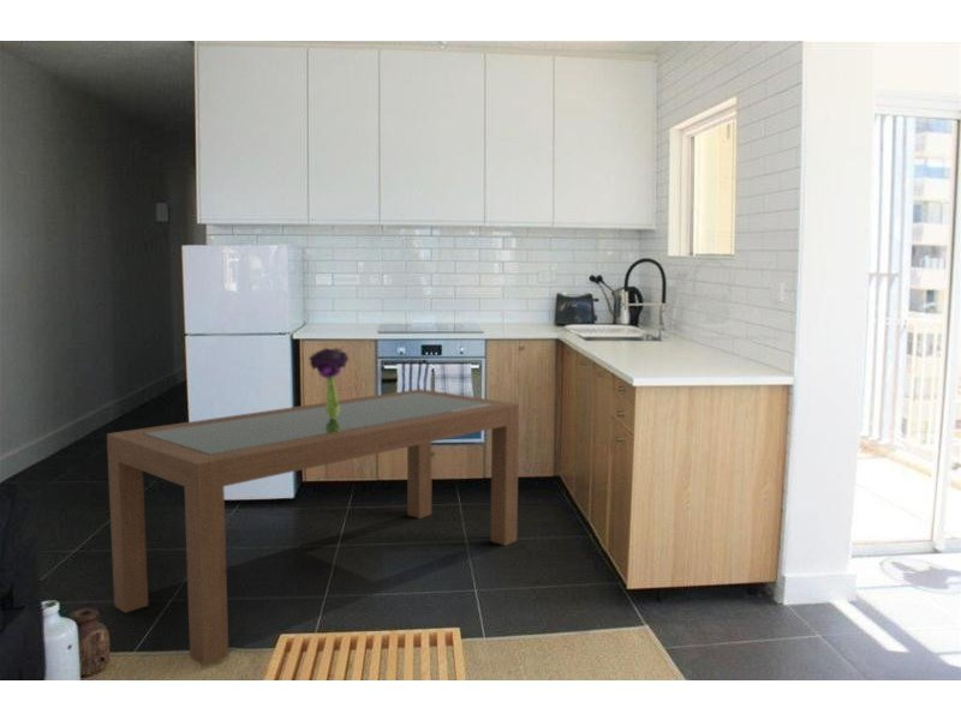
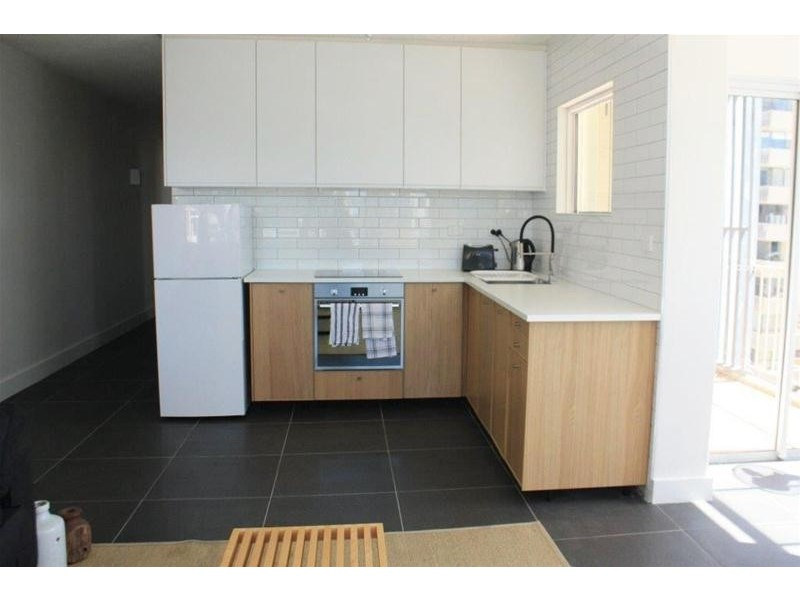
- dining table [106,388,520,667]
- bouquet [308,347,350,419]
